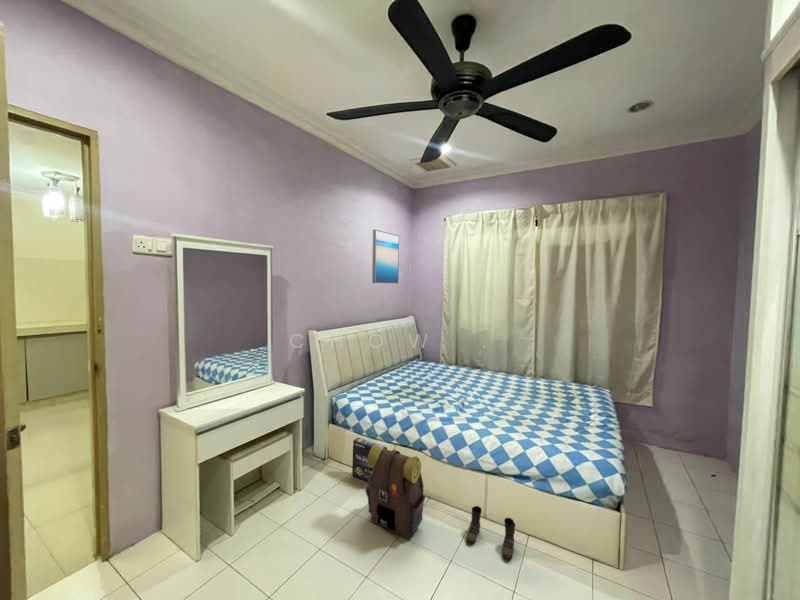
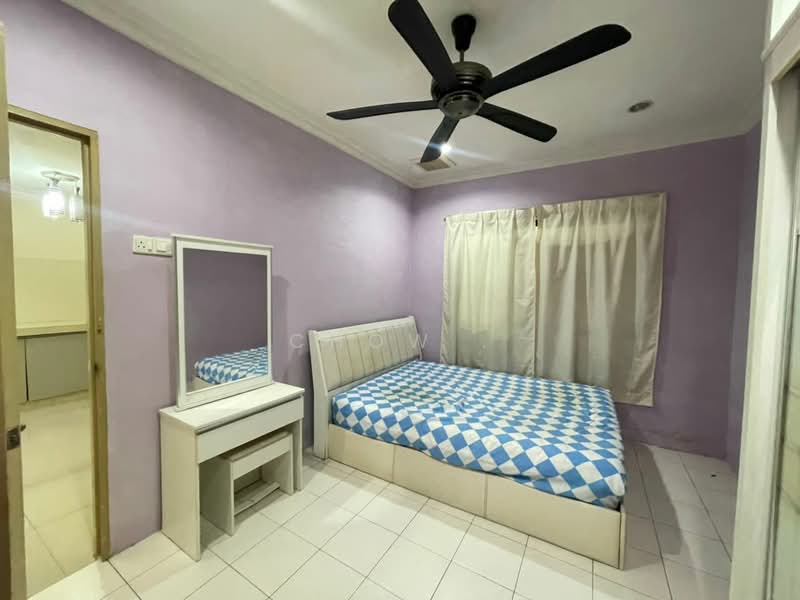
- backpack [364,442,426,540]
- boots [465,505,516,560]
- box [351,437,388,483]
- wall art [371,228,400,285]
